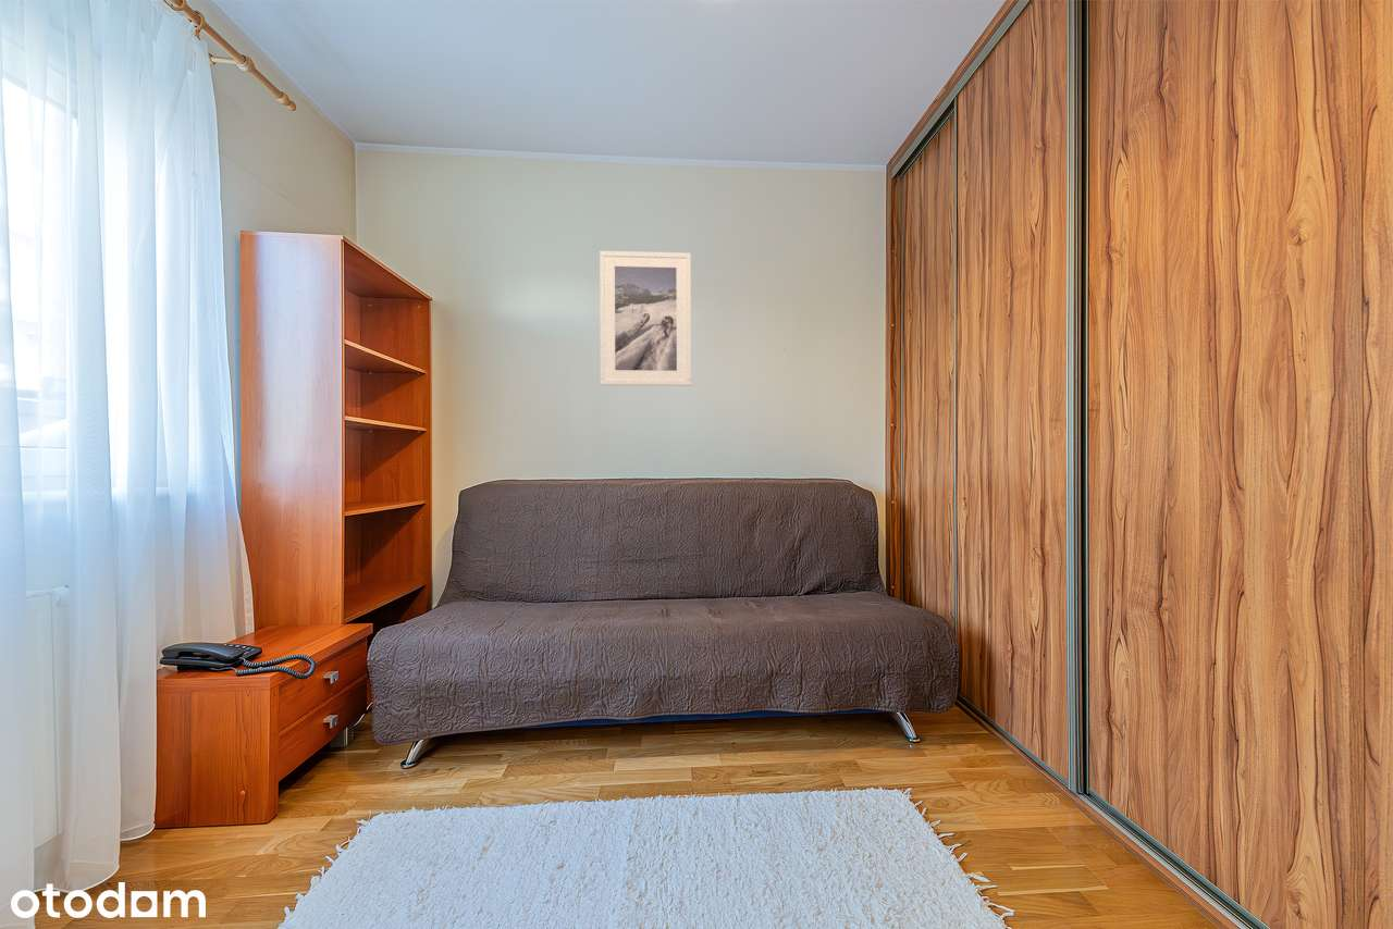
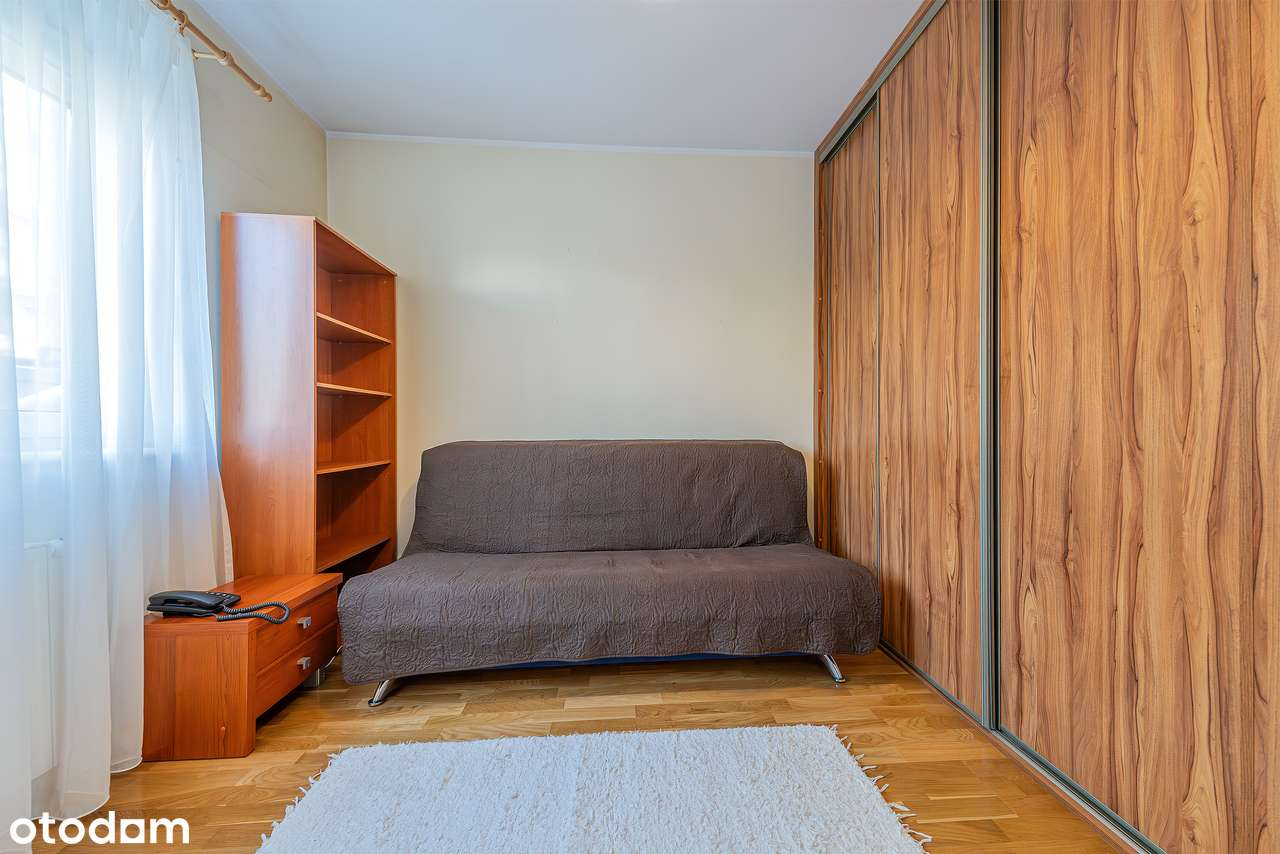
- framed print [599,250,692,387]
